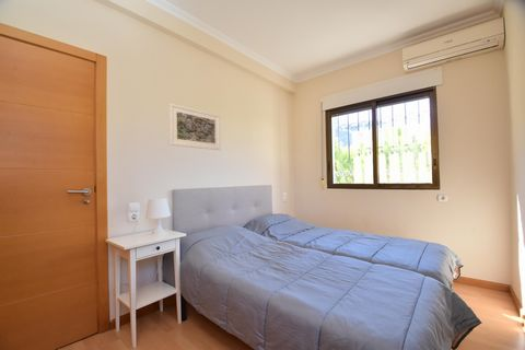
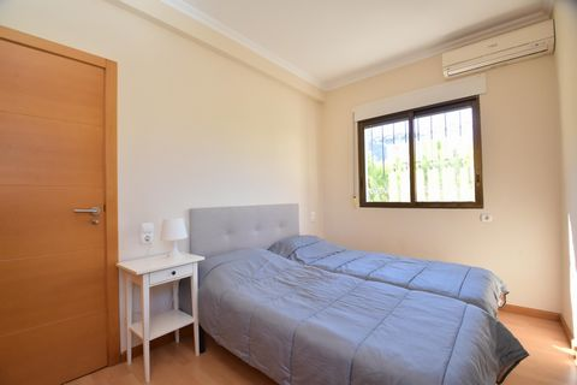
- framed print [168,103,221,151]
